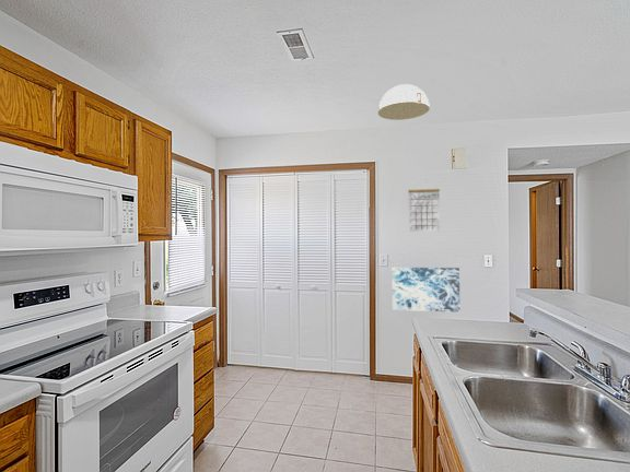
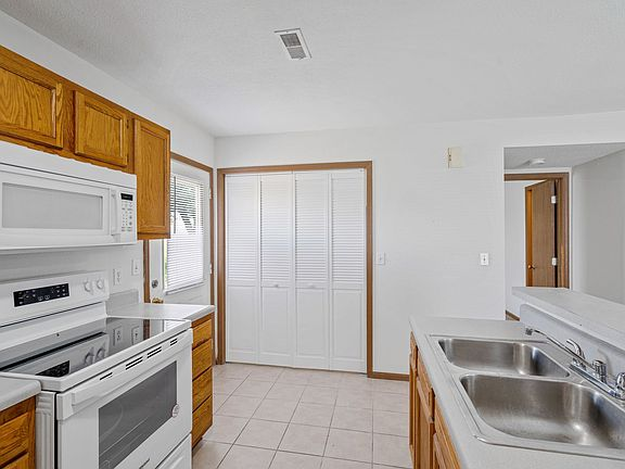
- calendar [407,180,441,233]
- wall art [392,267,460,314]
- ceiling light [377,83,431,121]
